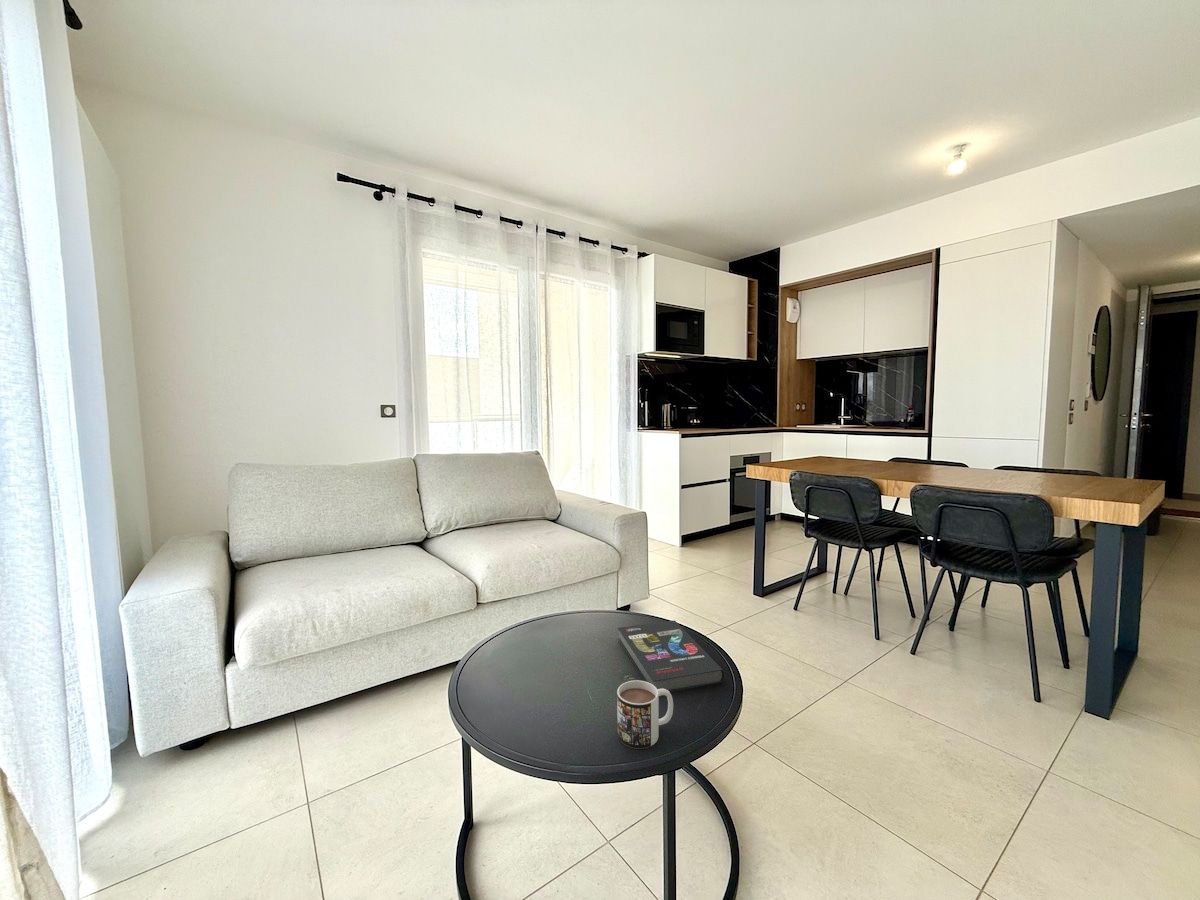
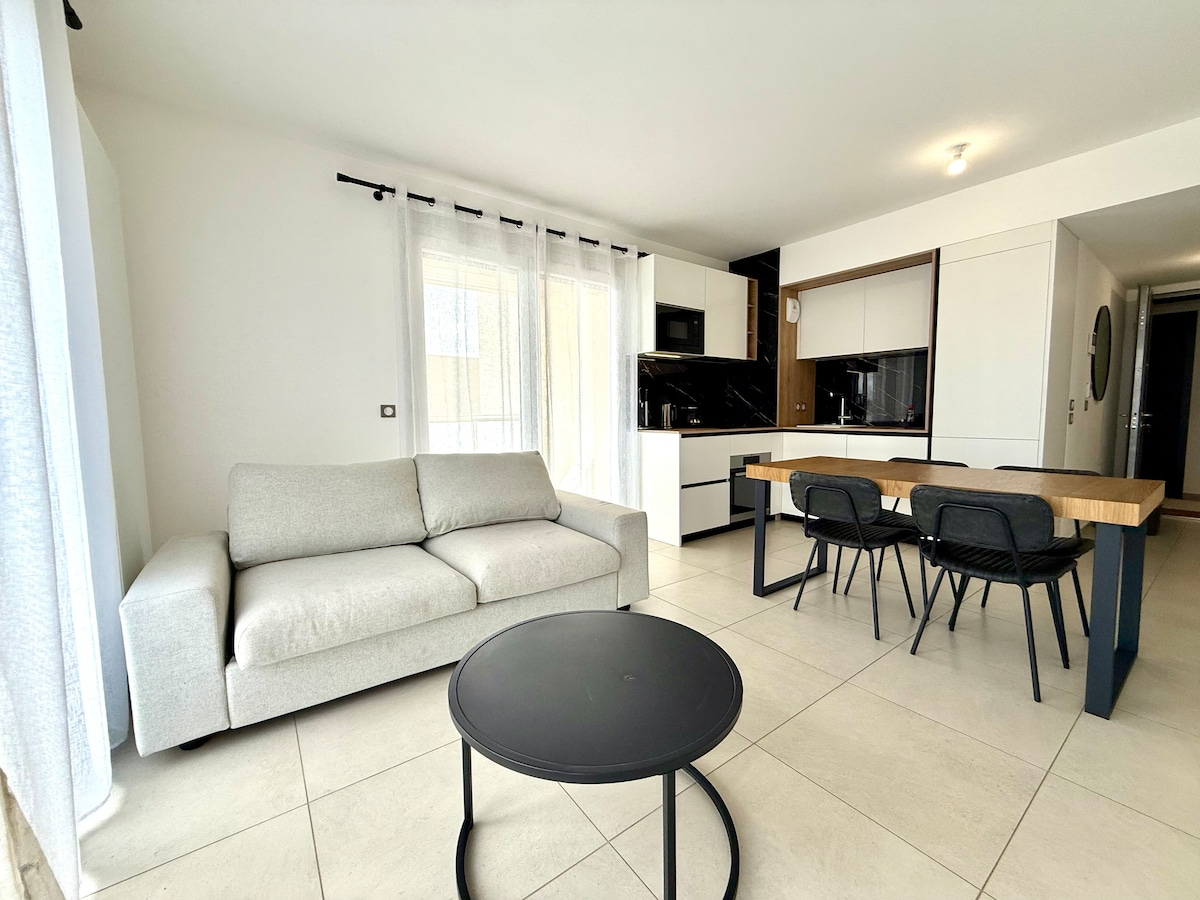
- mug [616,679,674,750]
- book [617,620,726,693]
